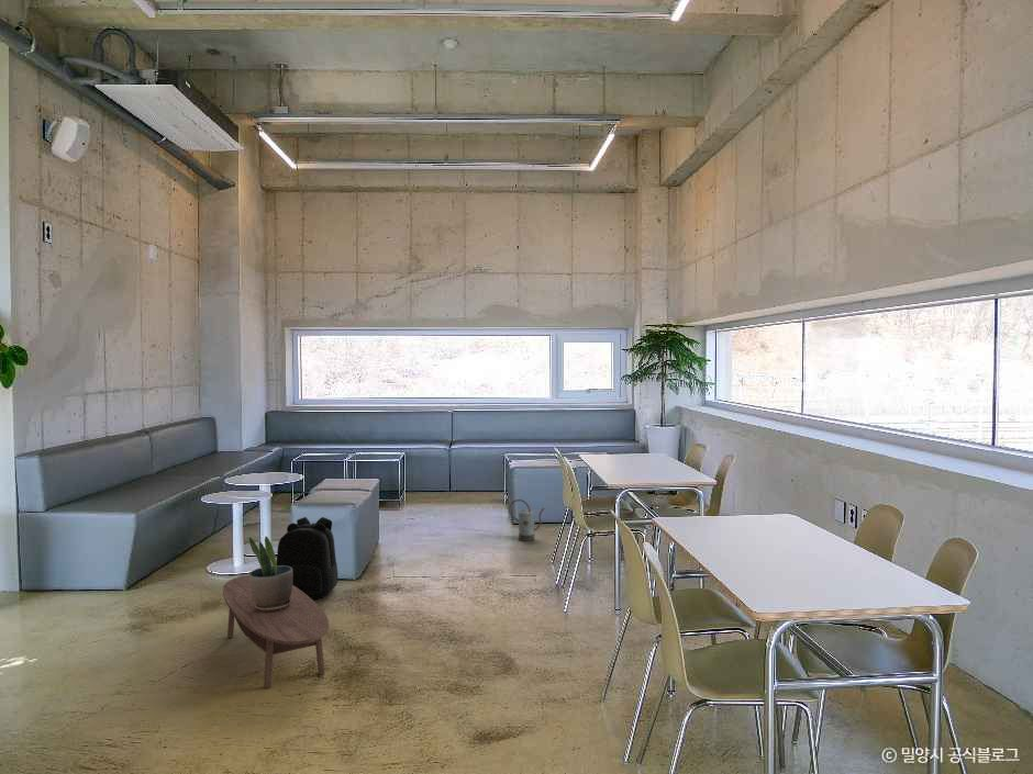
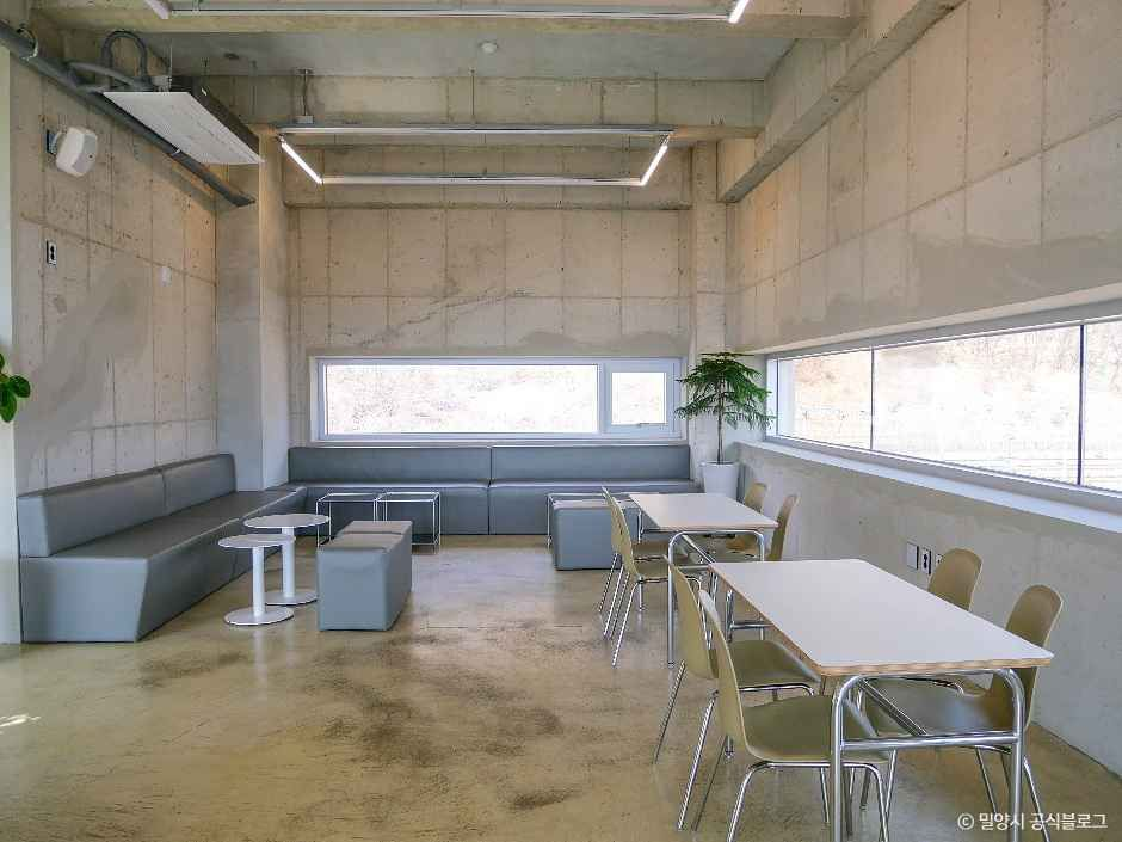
- potted plant [248,536,292,612]
- coffee table [222,574,330,689]
- backpack [276,516,340,601]
- watering can [508,498,545,542]
